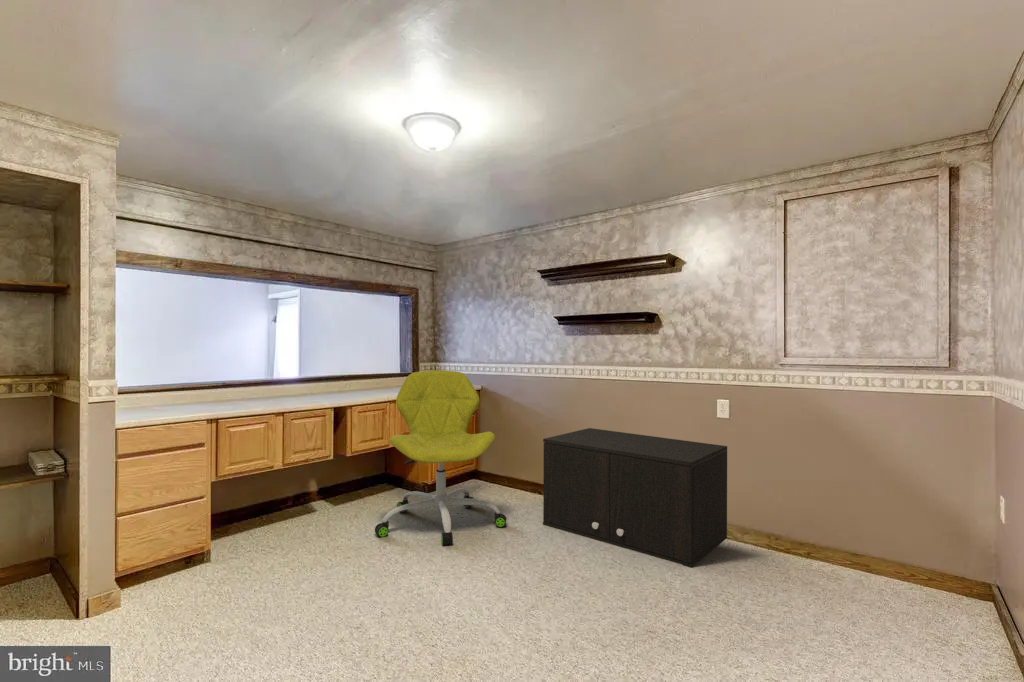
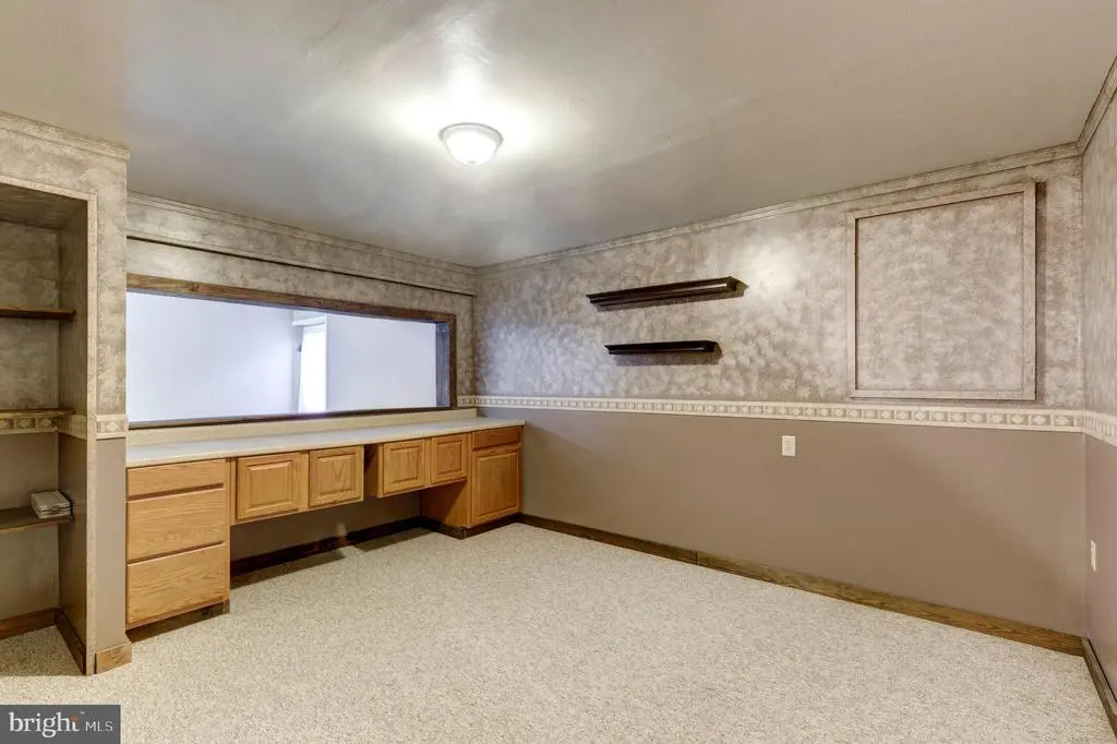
- storage cabinet [542,427,728,569]
- office chair [374,369,507,546]
